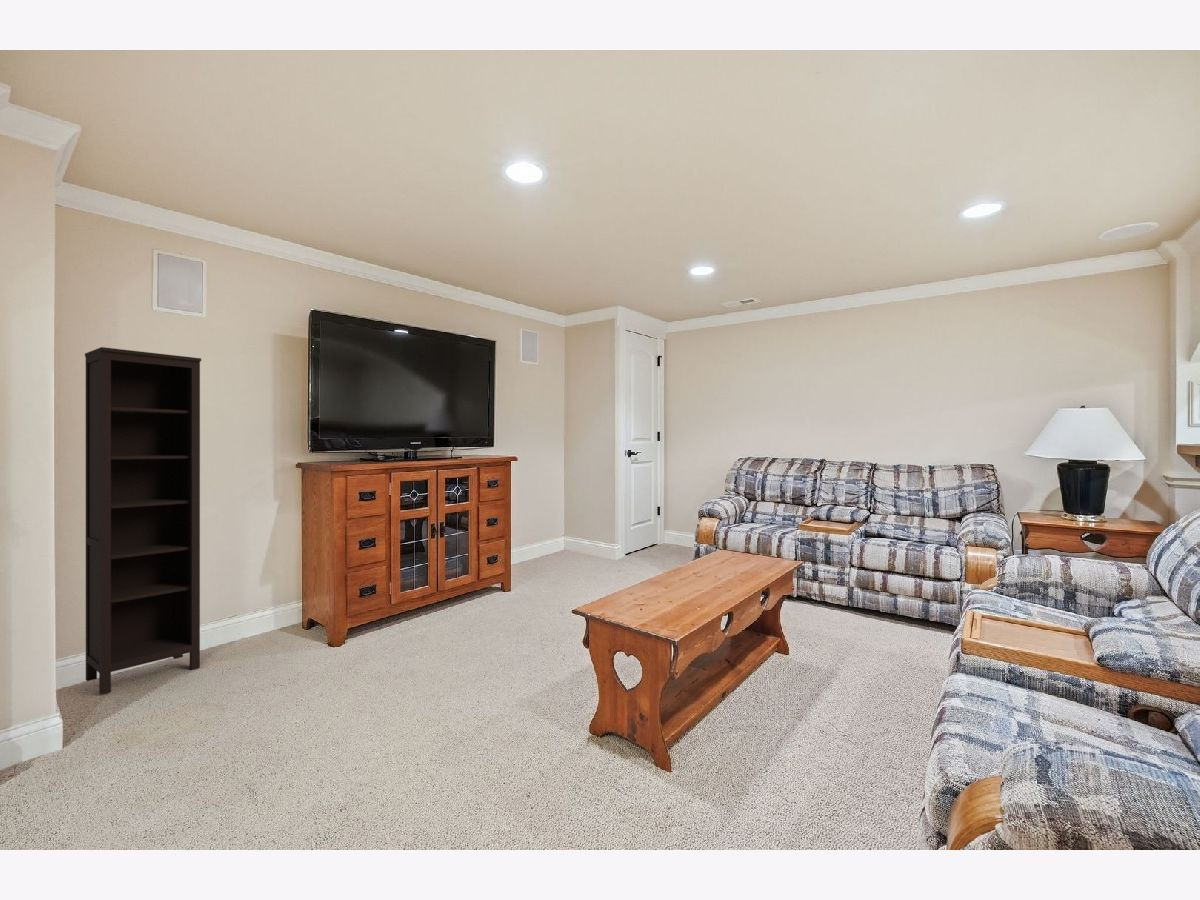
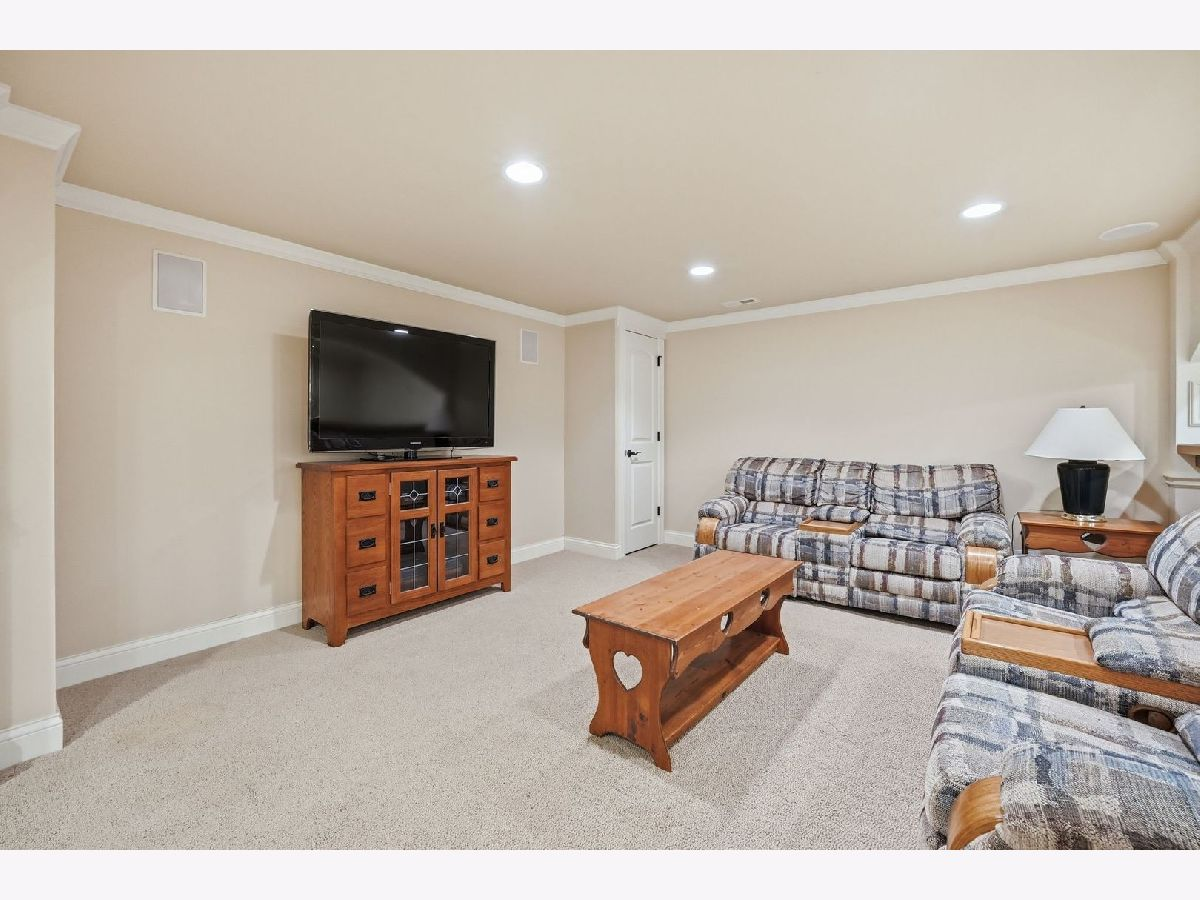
- bookcase [84,346,202,695]
